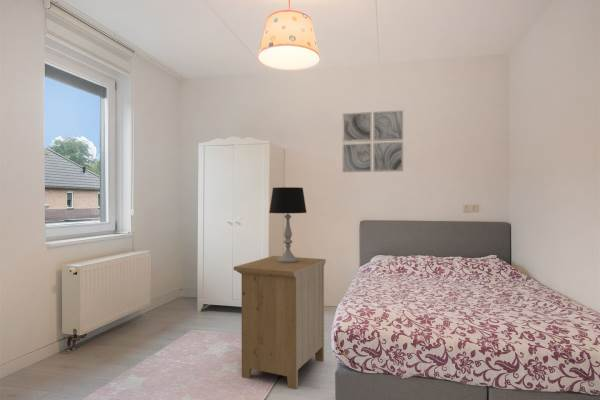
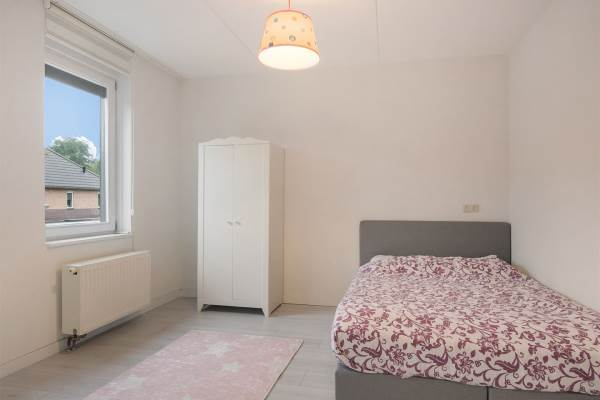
- table lamp [268,186,308,263]
- wall art [341,109,404,173]
- nightstand [233,255,327,390]
